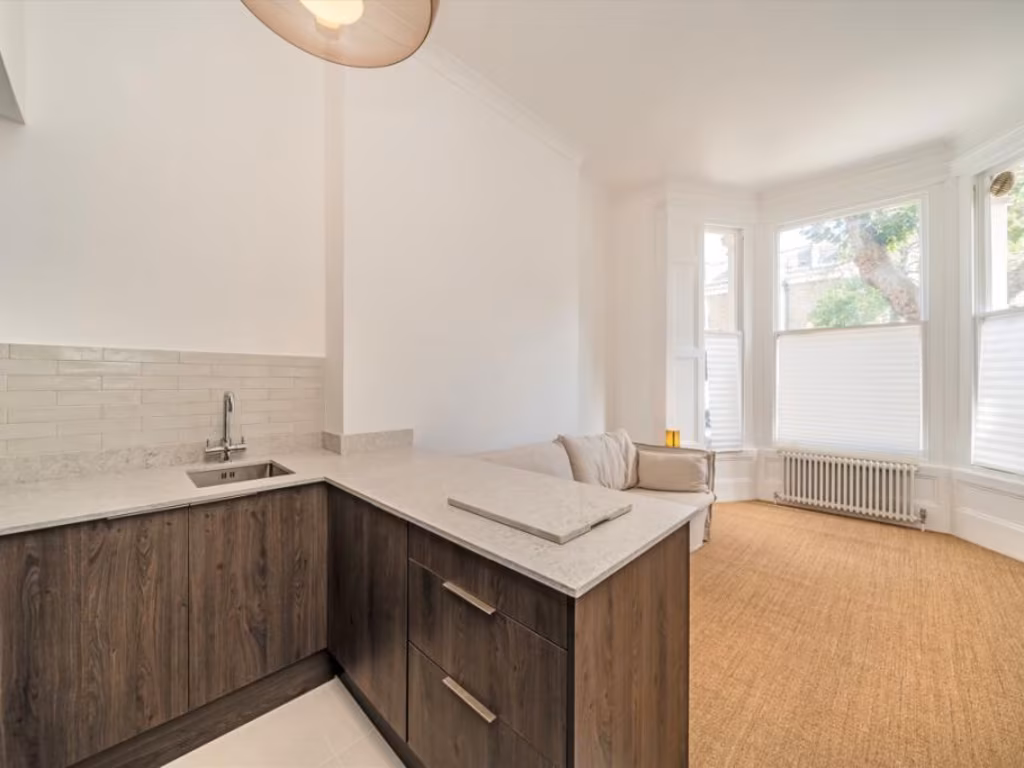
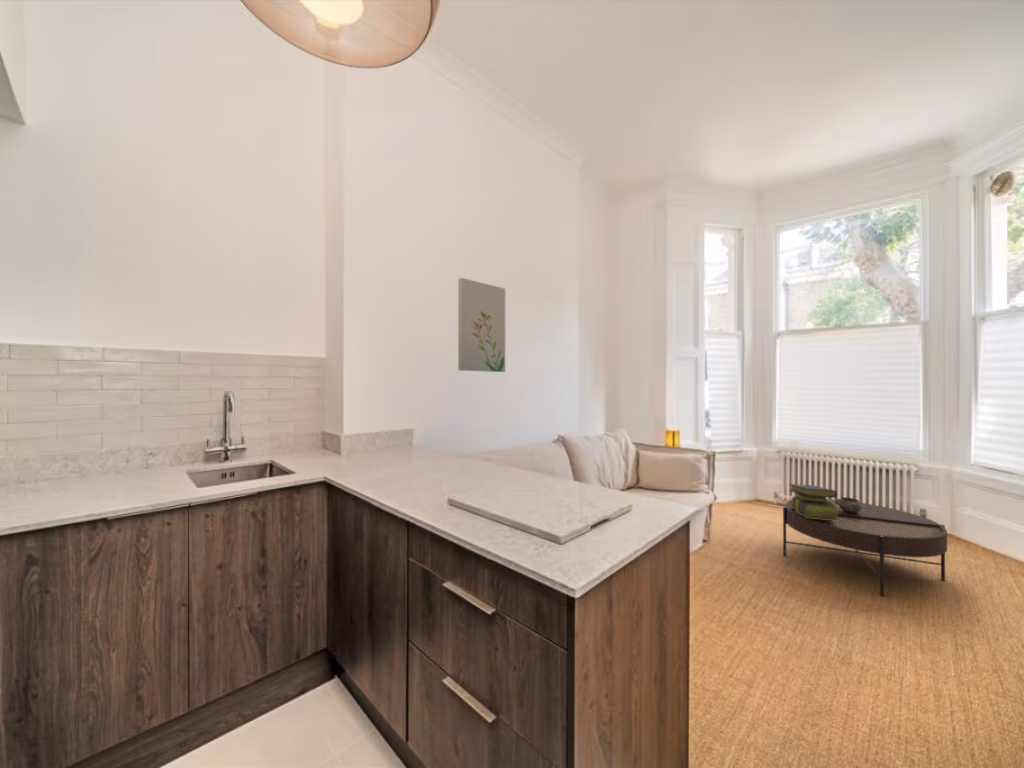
+ decorative bowl [835,496,862,513]
+ coffee table [782,498,948,597]
+ stack of books [788,483,839,521]
+ wall art [457,277,506,373]
